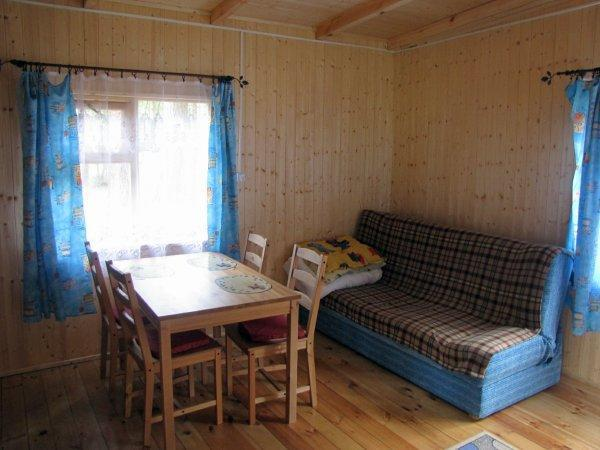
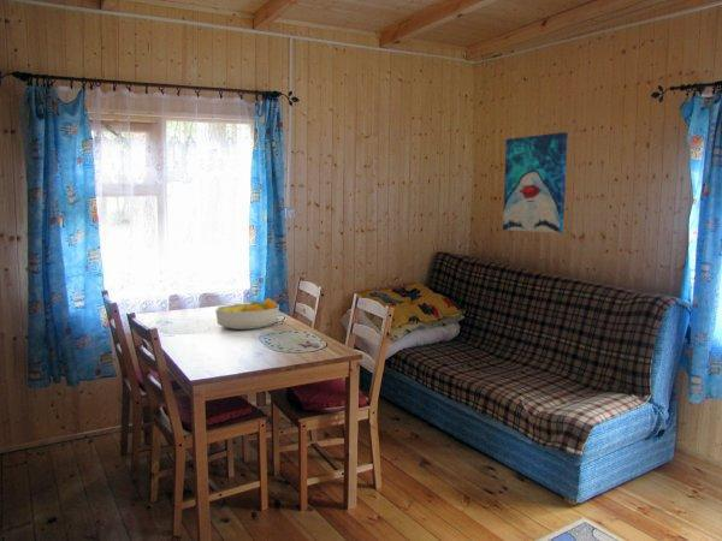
+ fruit bowl [214,297,280,331]
+ wall art [502,131,569,234]
